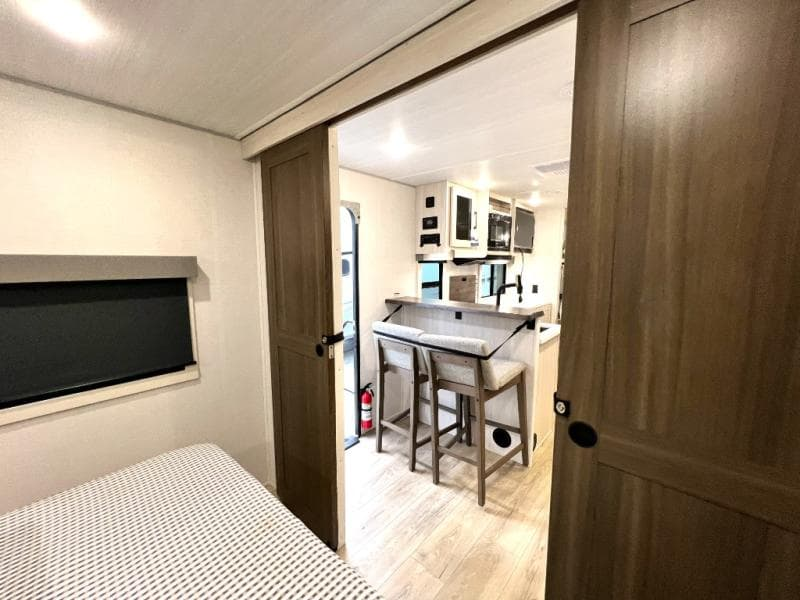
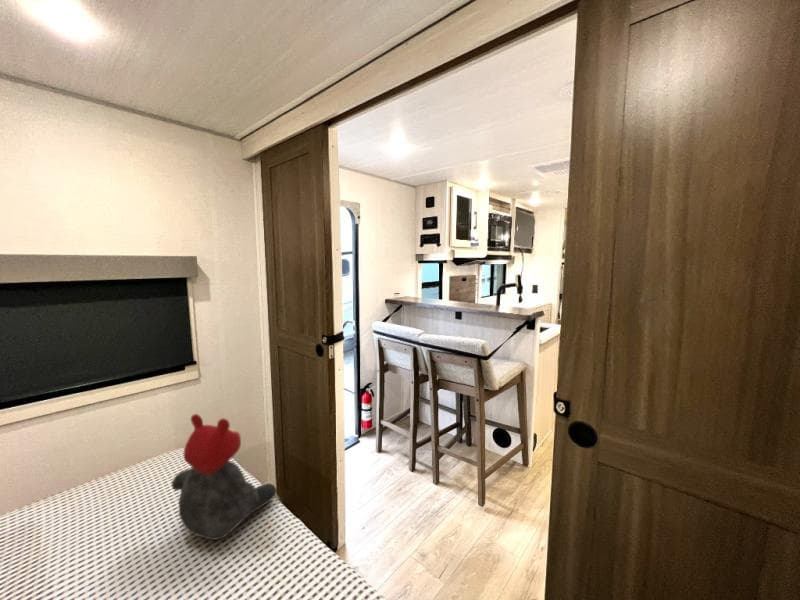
+ teddy bear [171,413,277,541]
